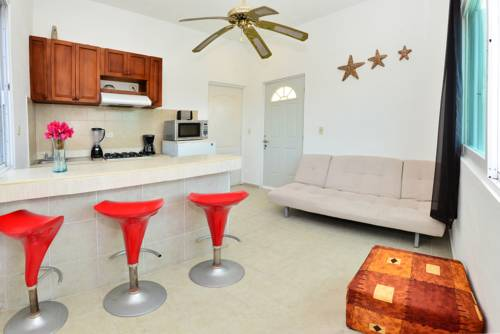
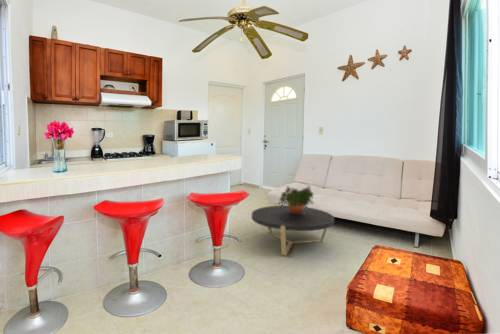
+ potted plant [277,185,315,213]
+ coffee table [251,205,335,256]
